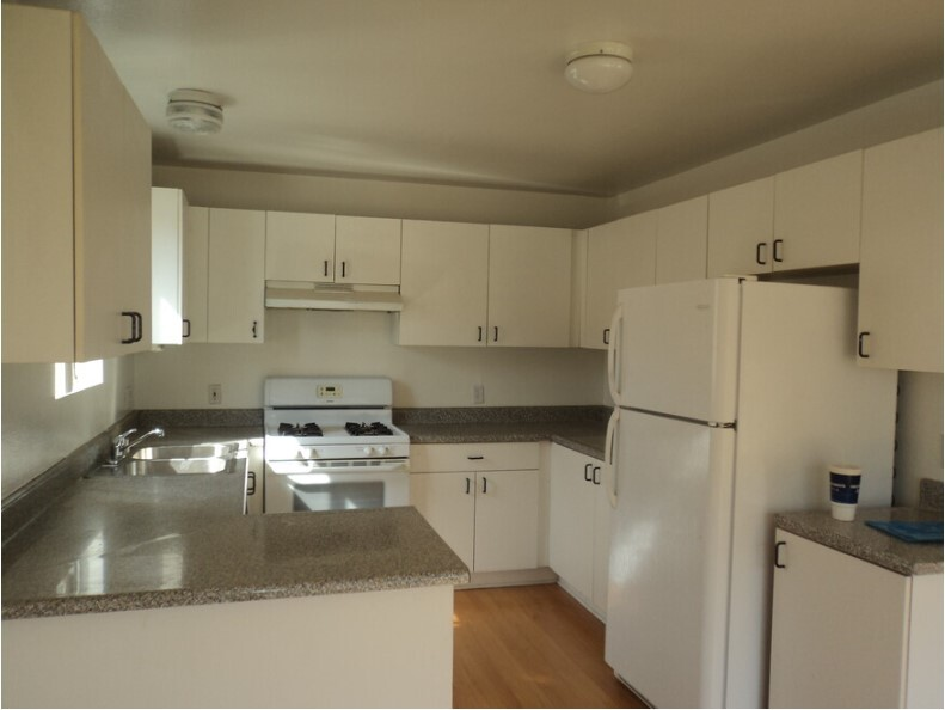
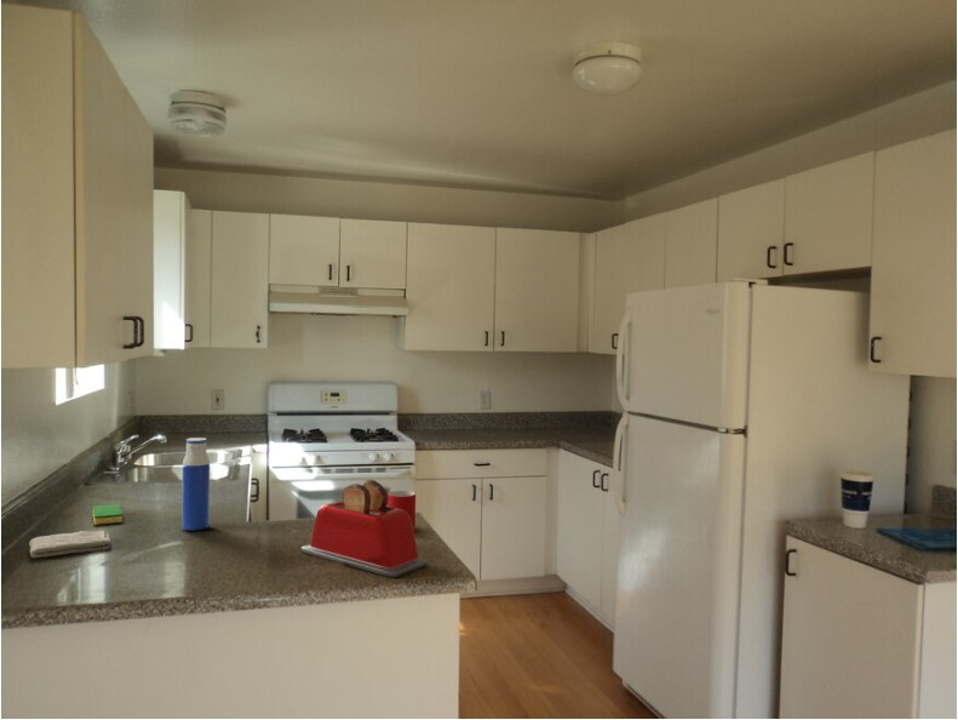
+ washcloth [28,530,113,559]
+ toaster [300,479,429,578]
+ dish sponge [92,503,124,526]
+ water bottle [180,436,211,532]
+ mug [386,490,417,530]
